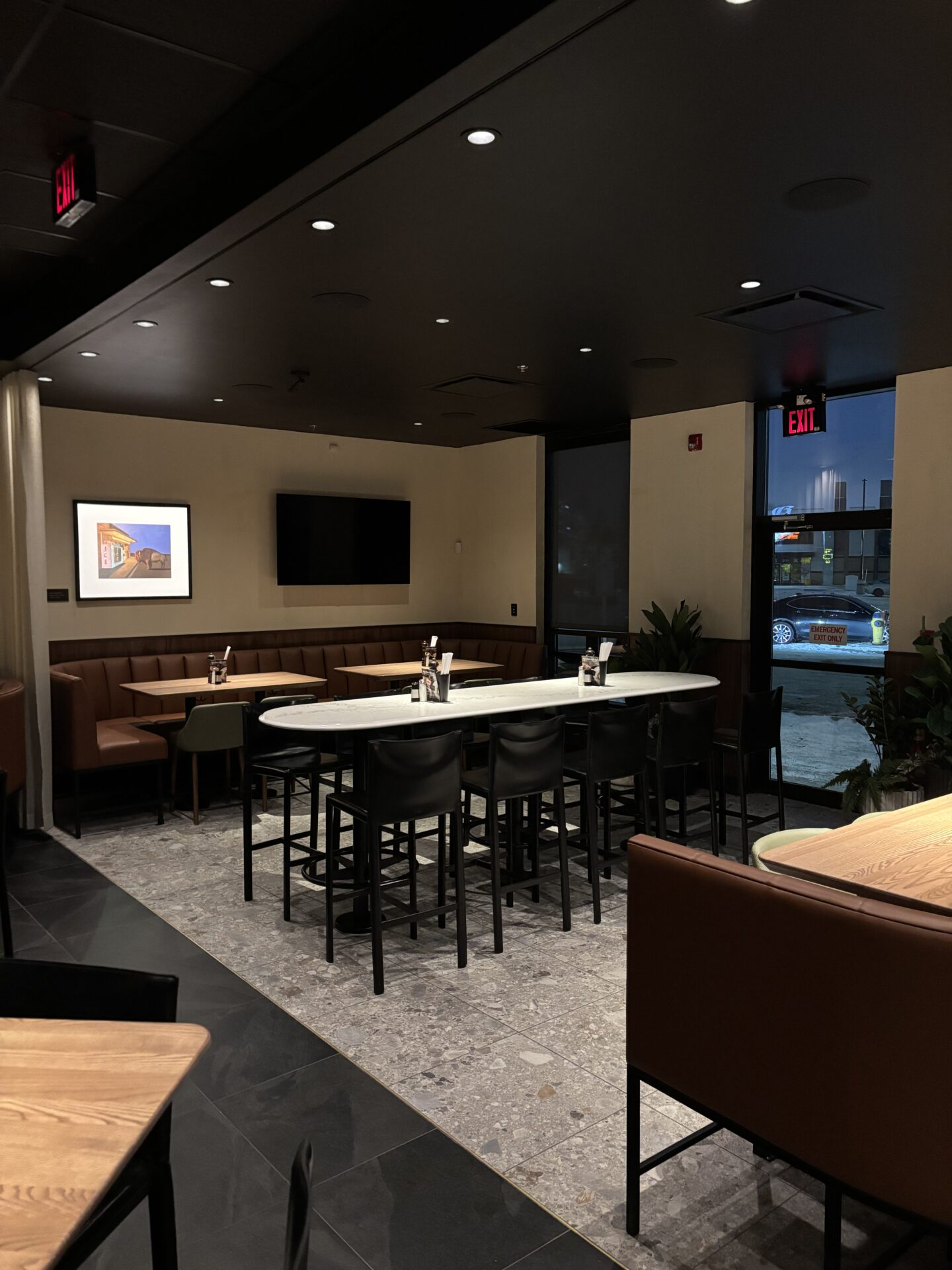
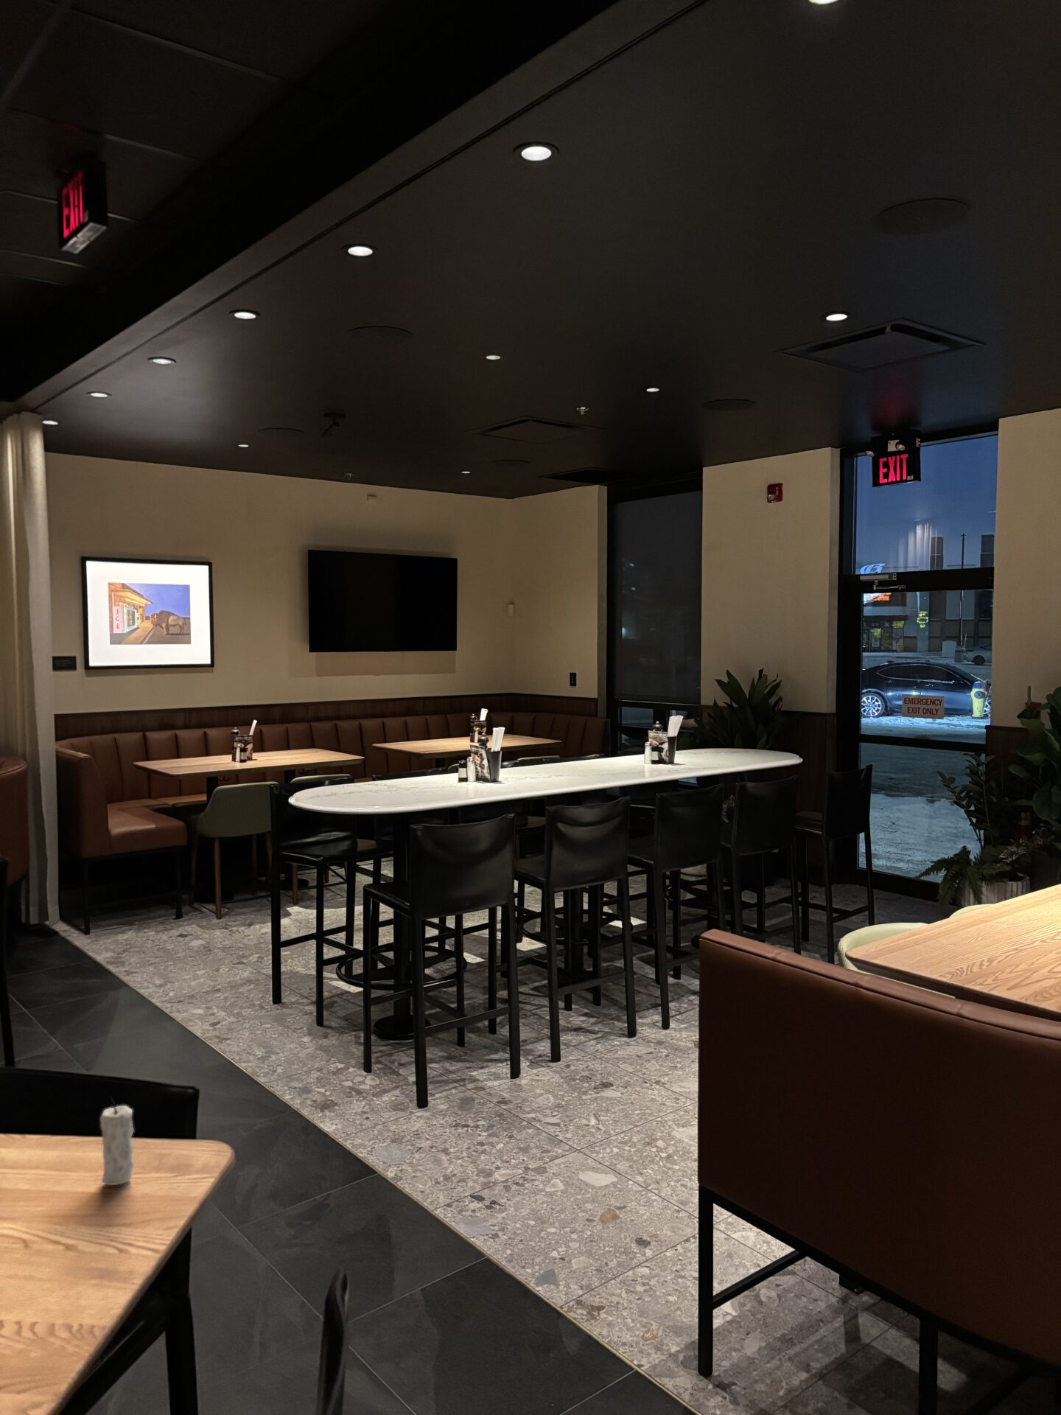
+ candle [99,1096,135,1185]
